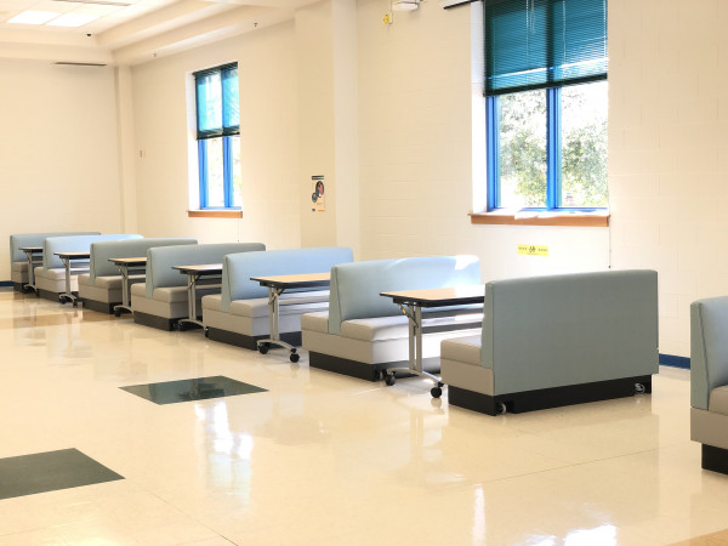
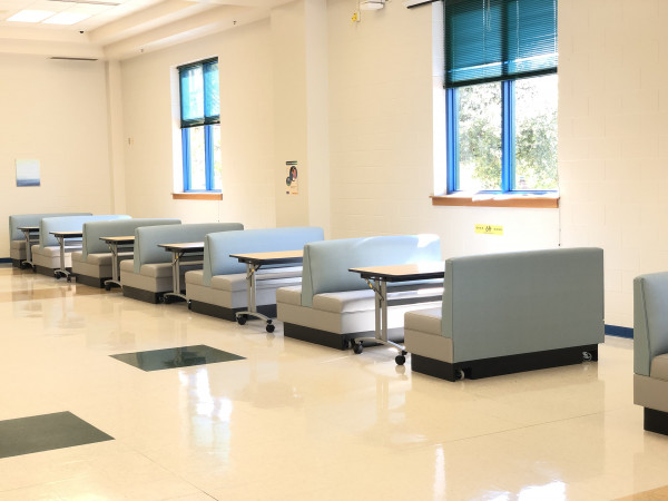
+ wall art [14,158,41,188]
